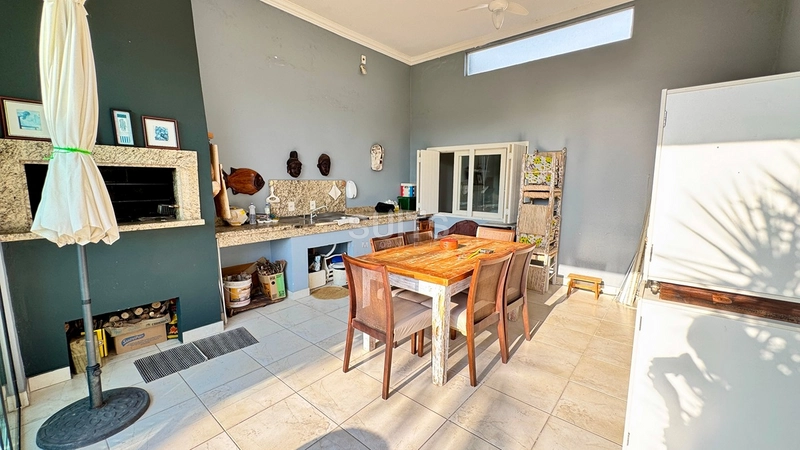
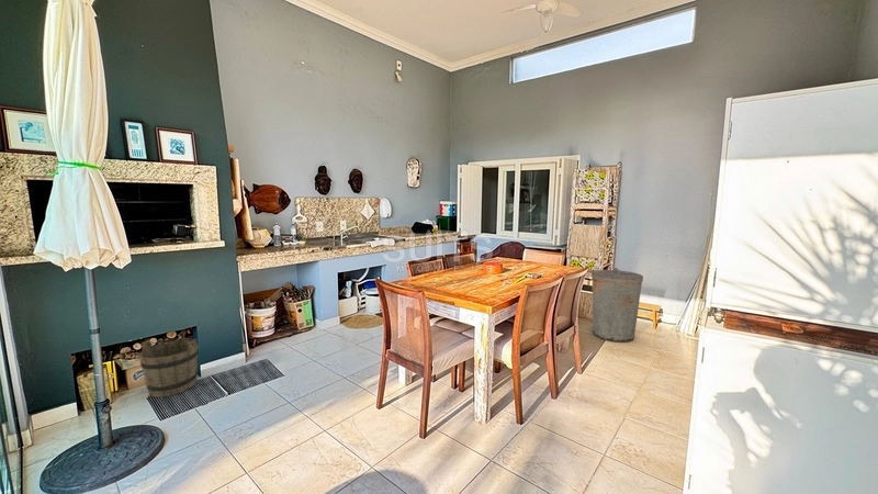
+ trash can [590,267,644,344]
+ bucket [137,337,200,398]
